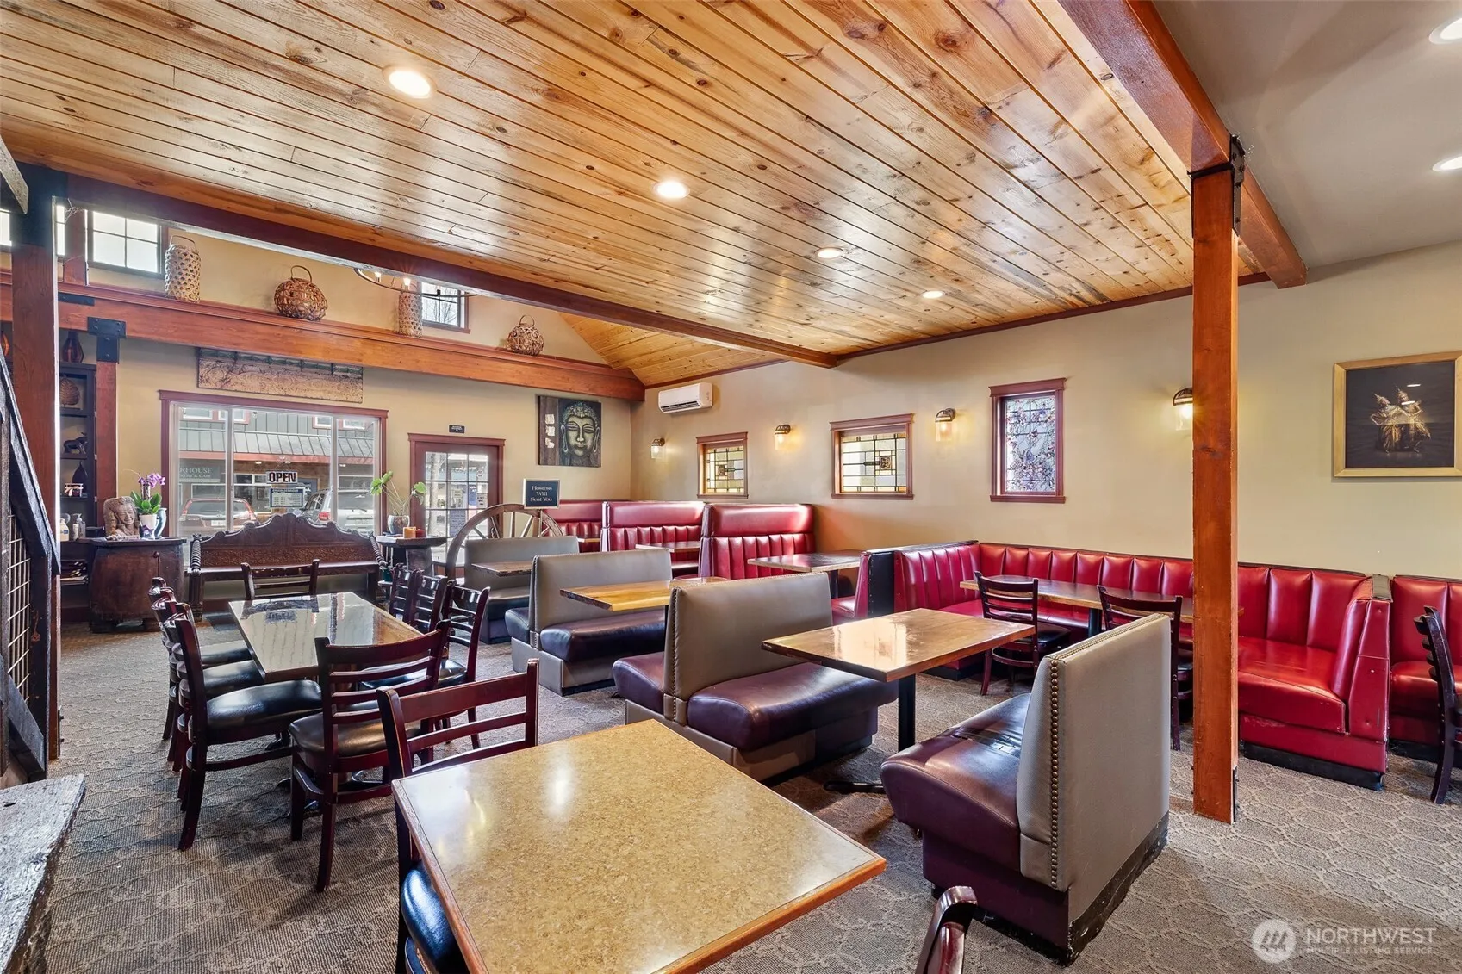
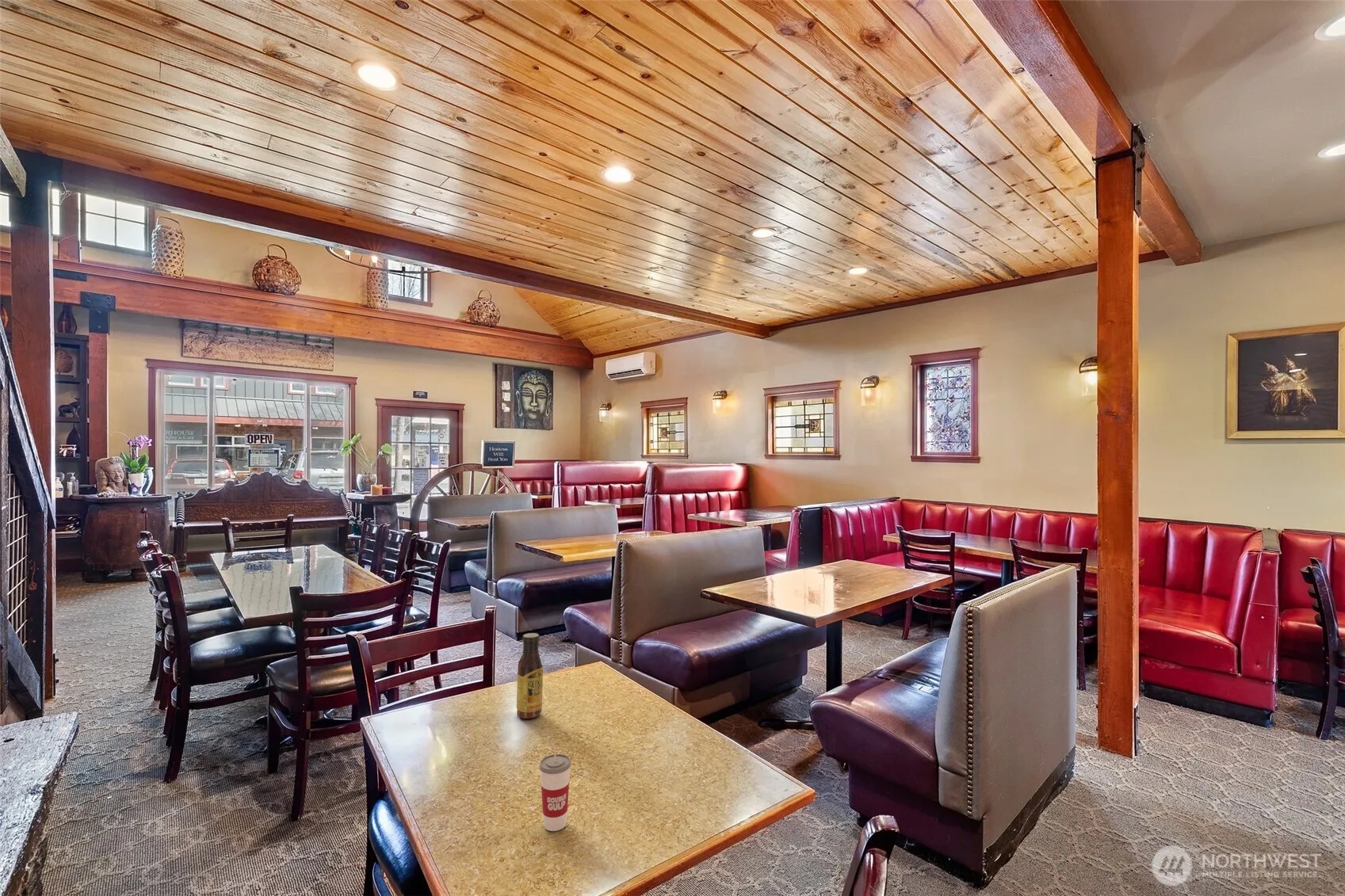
+ sauce bottle [516,632,544,719]
+ cup [538,741,571,832]
